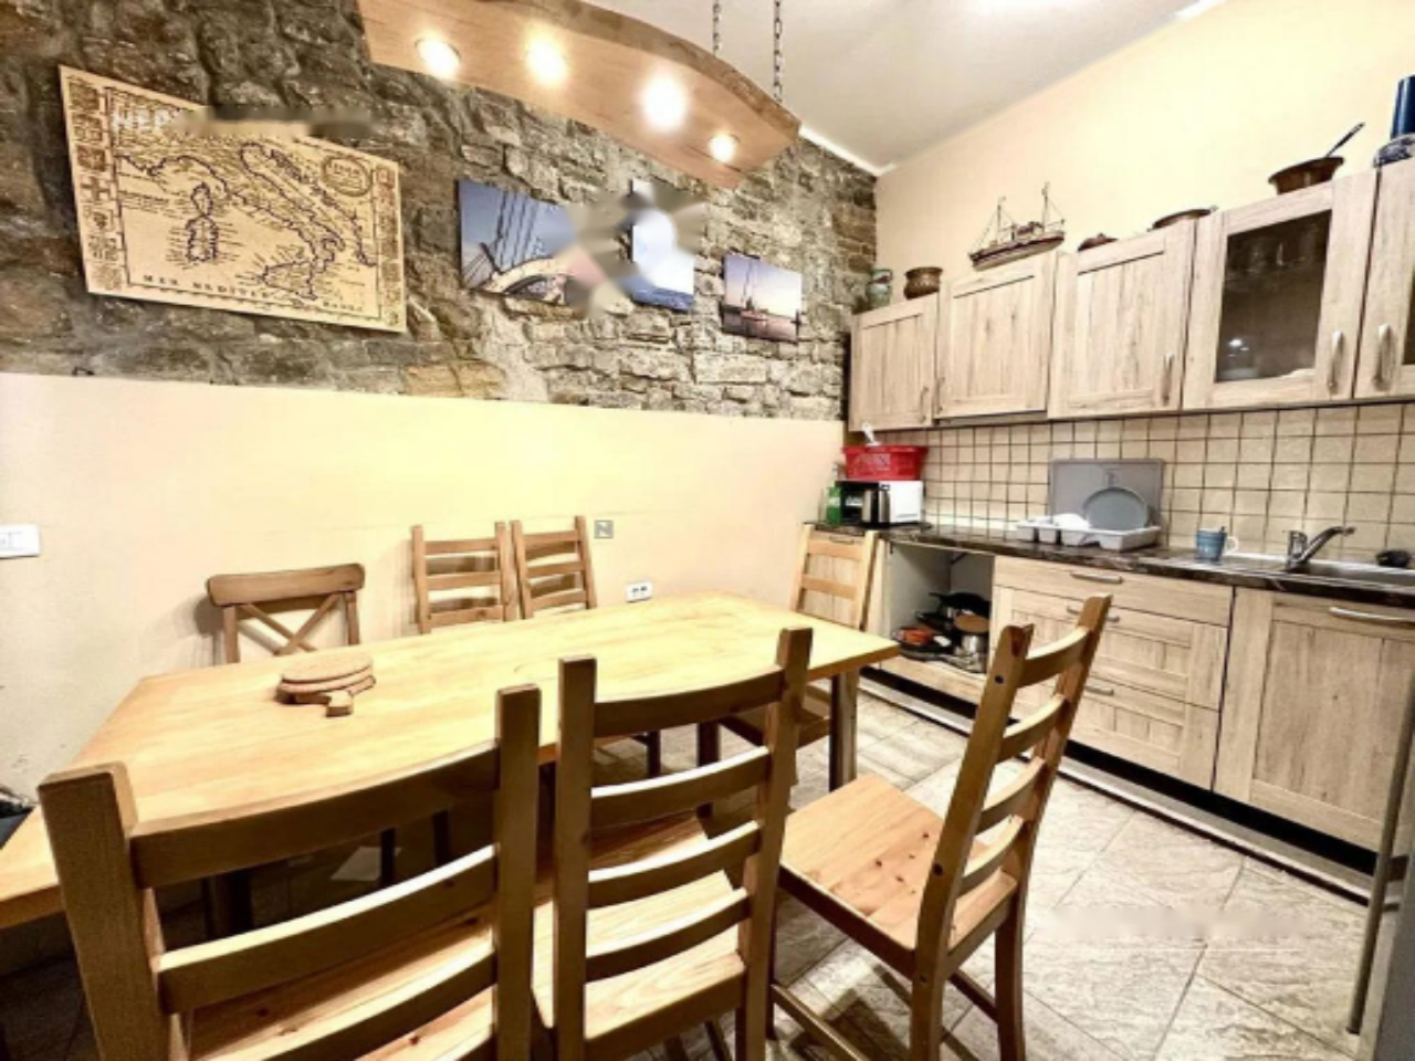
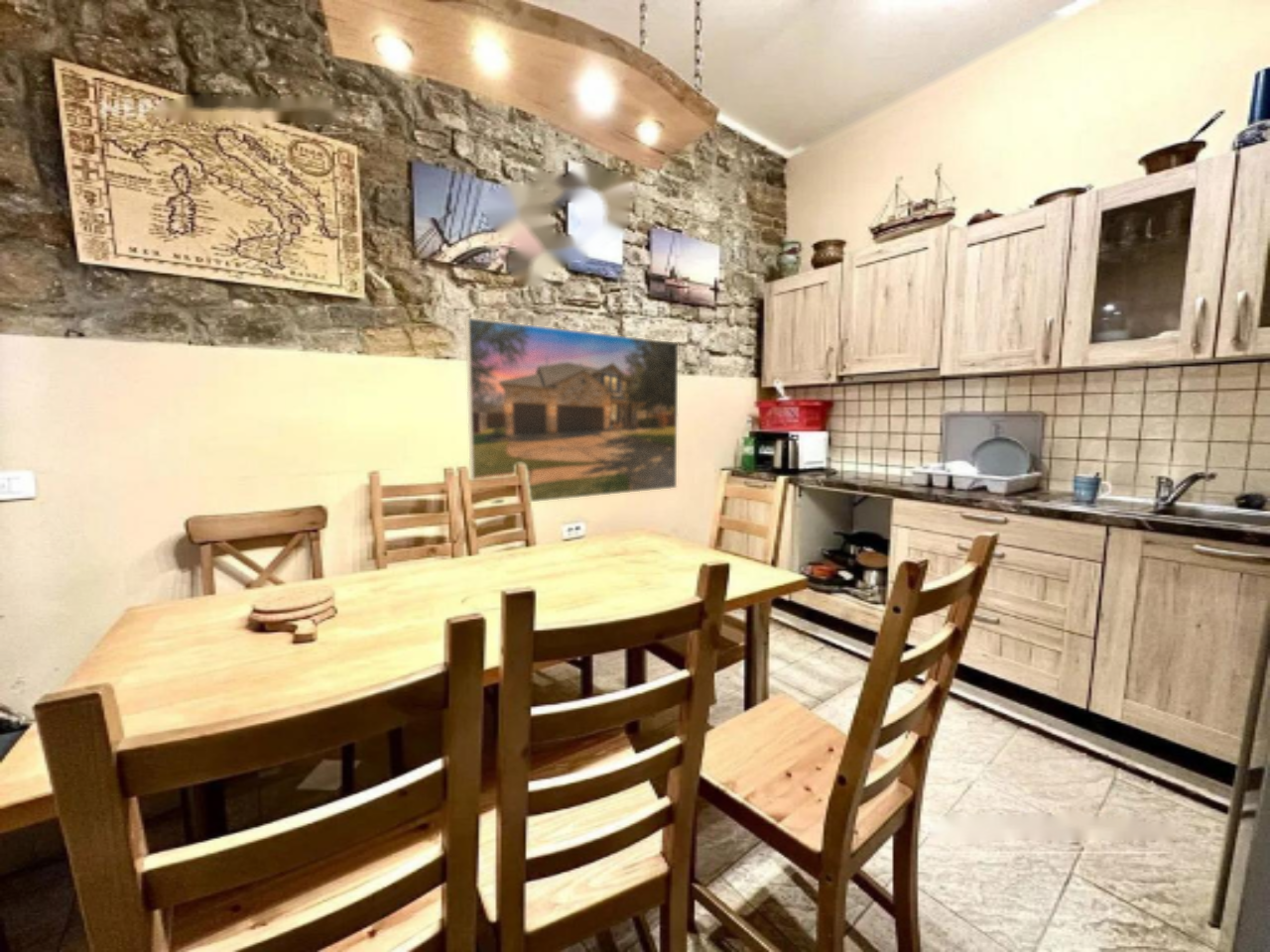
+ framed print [464,316,679,505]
